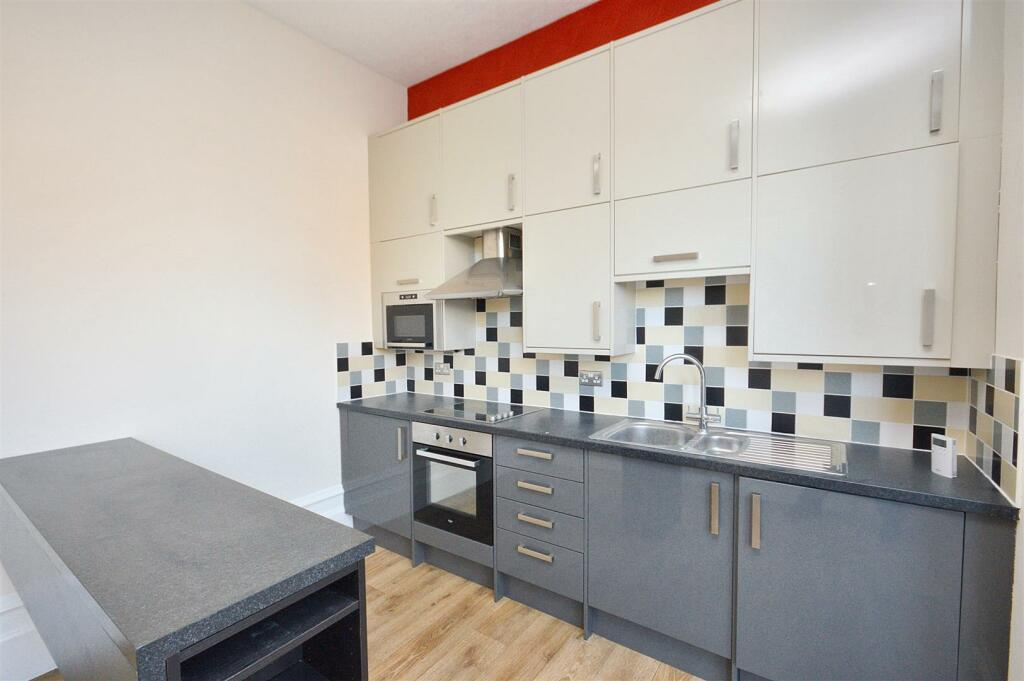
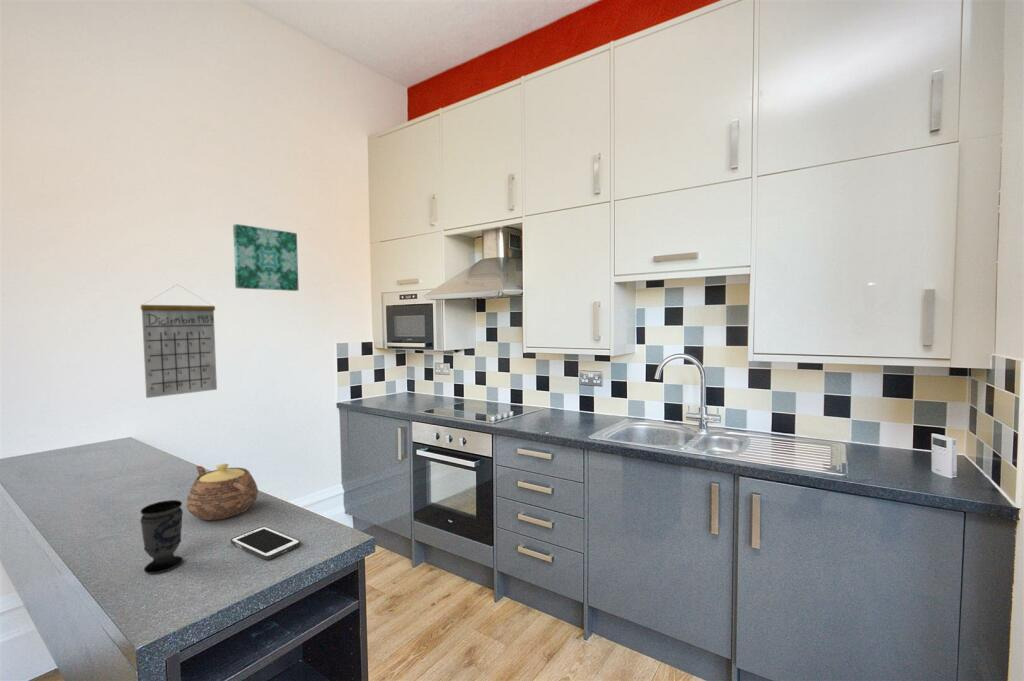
+ wall art [232,223,300,292]
+ calendar [140,283,218,399]
+ teapot [185,463,259,521]
+ cup [139,499,184,575]
+ cell phone [230,525,301,561]
